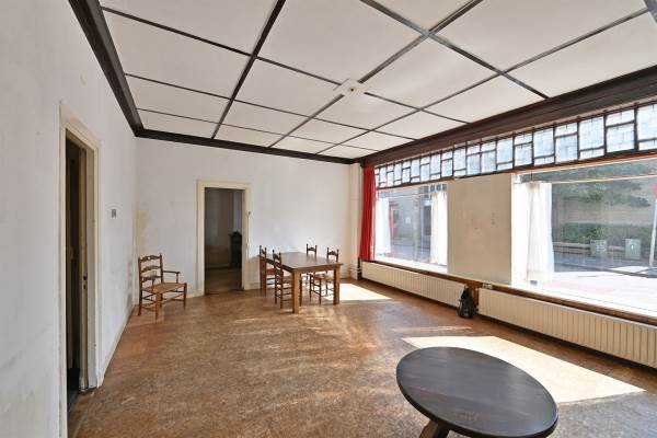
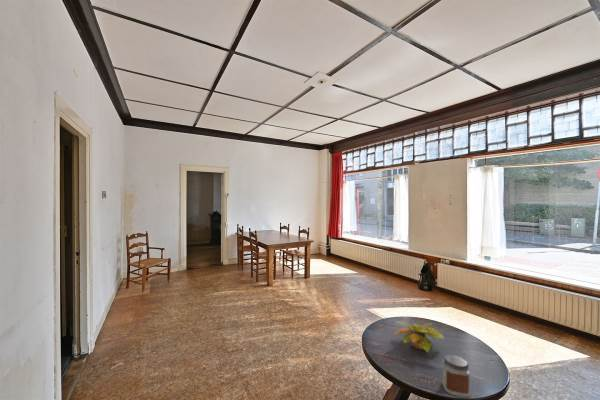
+ plant [393,321,445,353]
+ jar [441,354,471,398]
